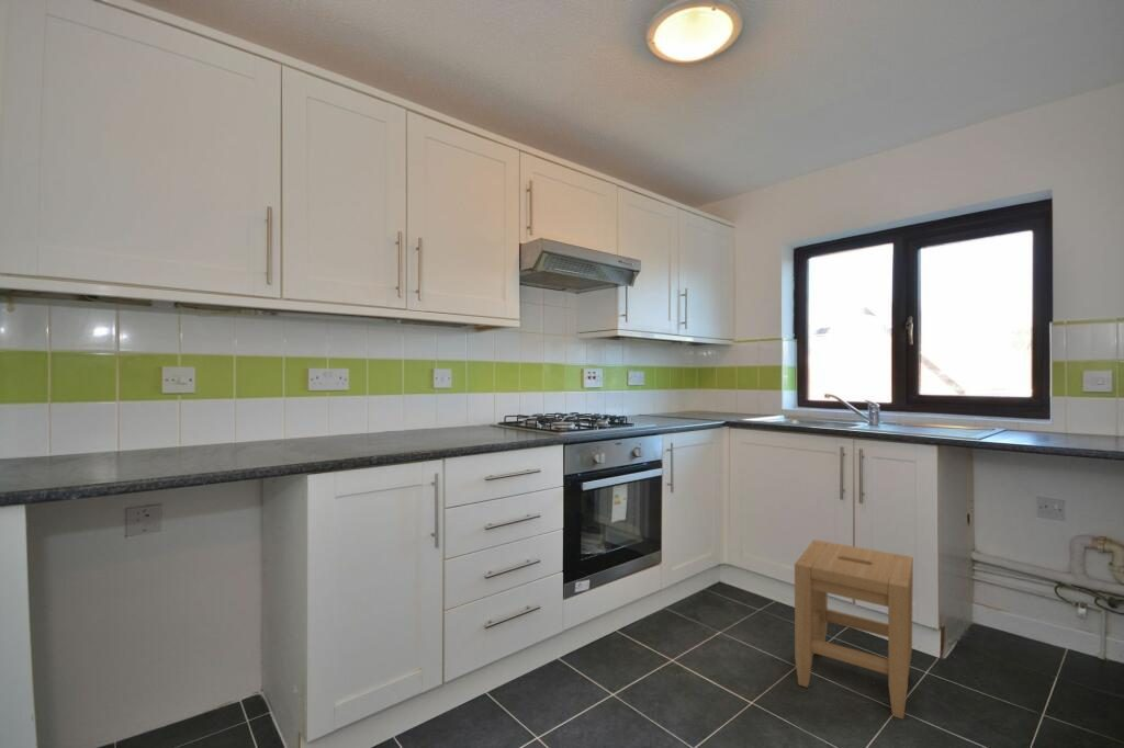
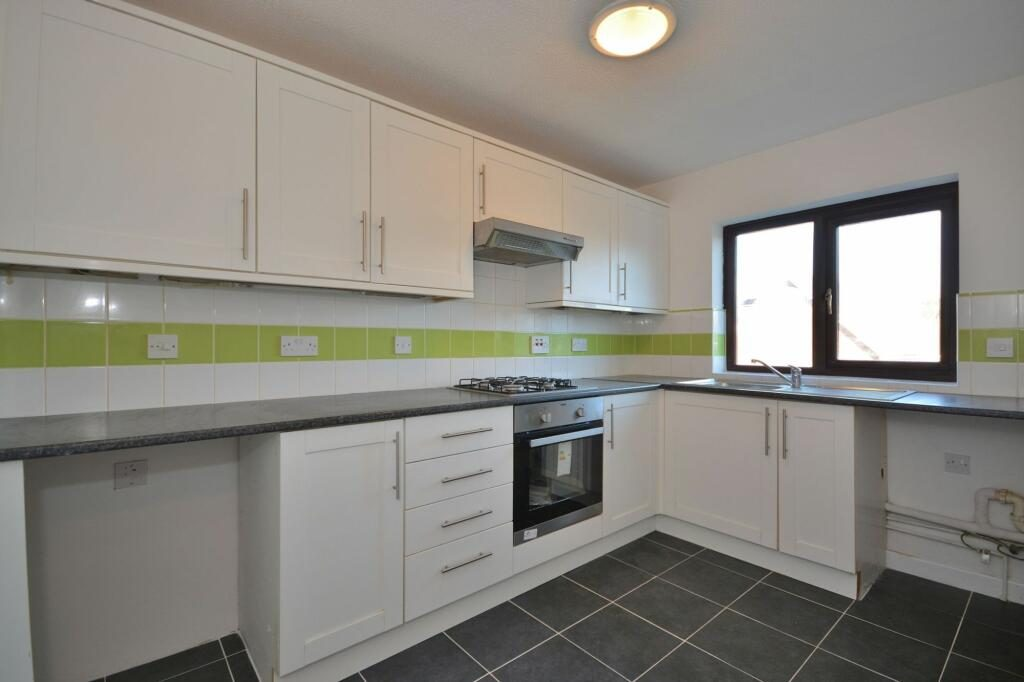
- stool [794,539,914,721]
